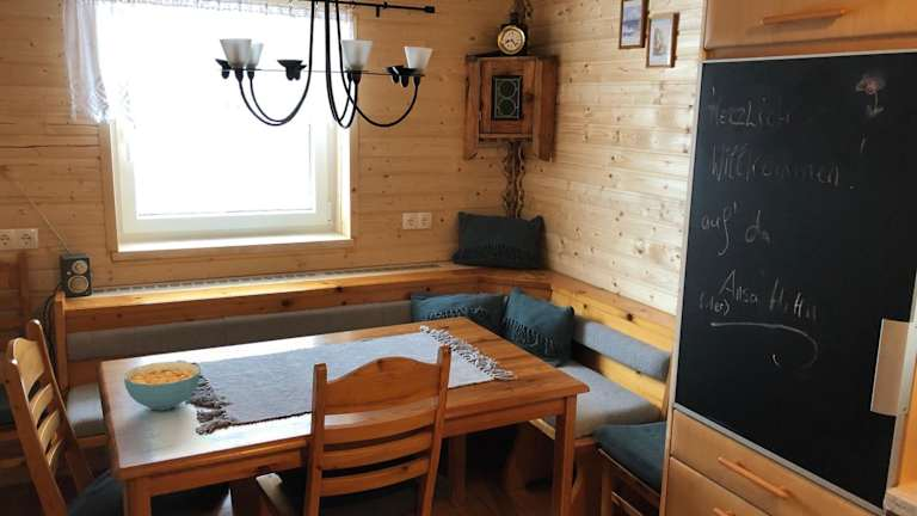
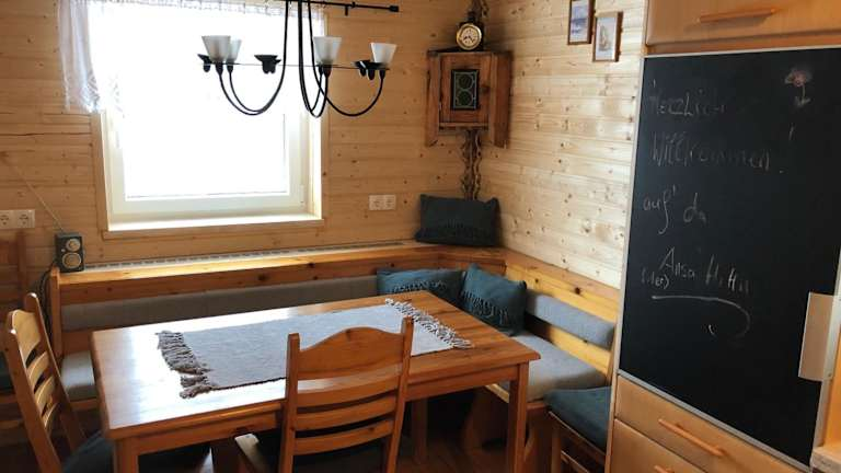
- cereal bowl [123,361,201,411]
